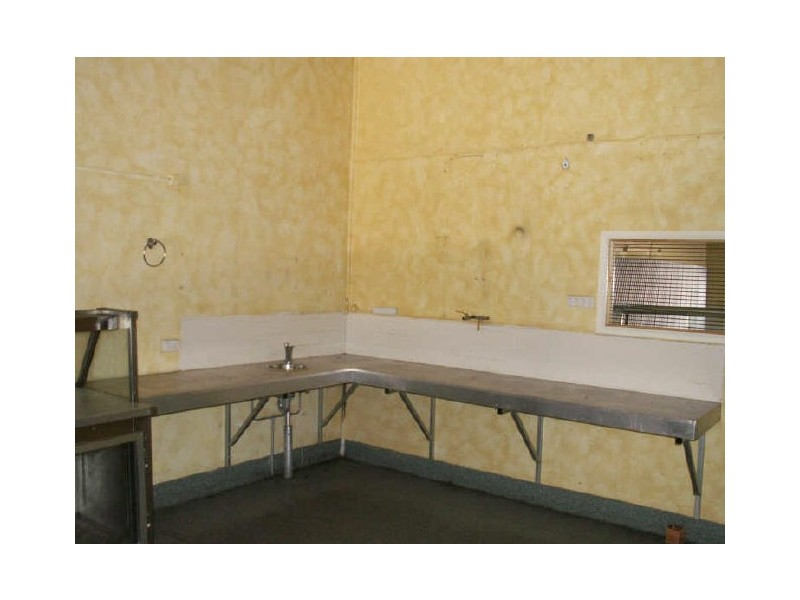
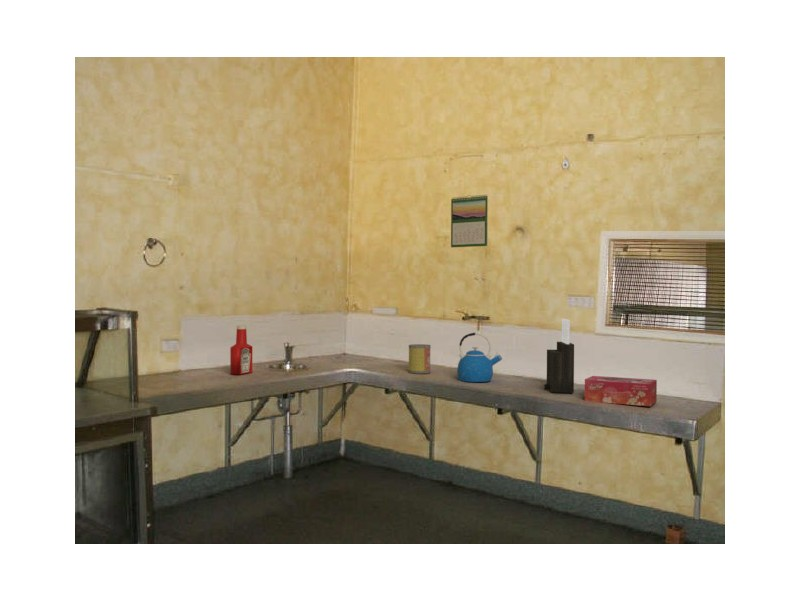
+ knife block [543,318,575,394]
+ calendar [450,194,489,248]
+ canister [408,343,432,374]
+ tissue box [584,375,658,407]
+ kettle [456,332,503,383]
+ soap bottle [229,325,253,376]
